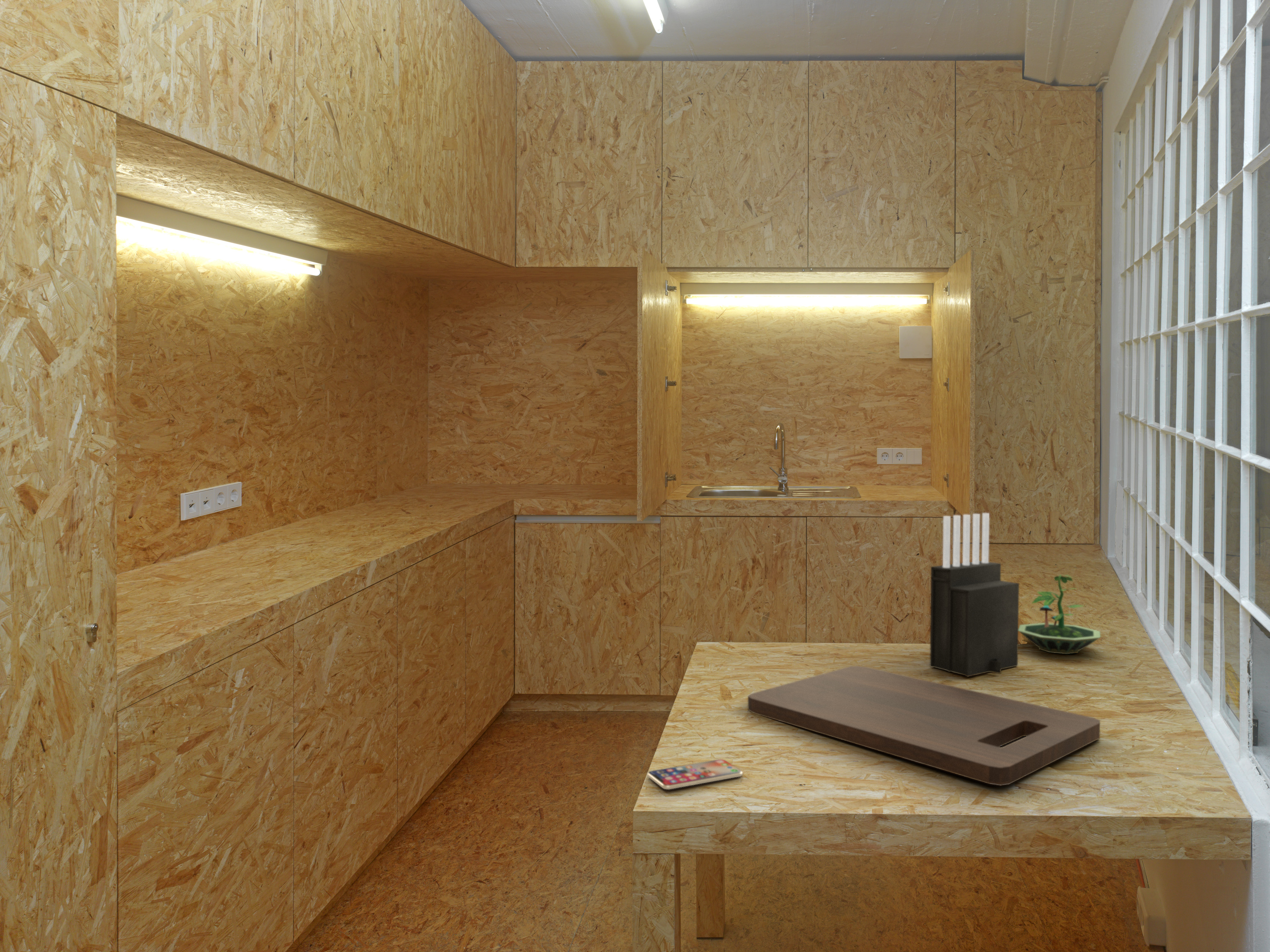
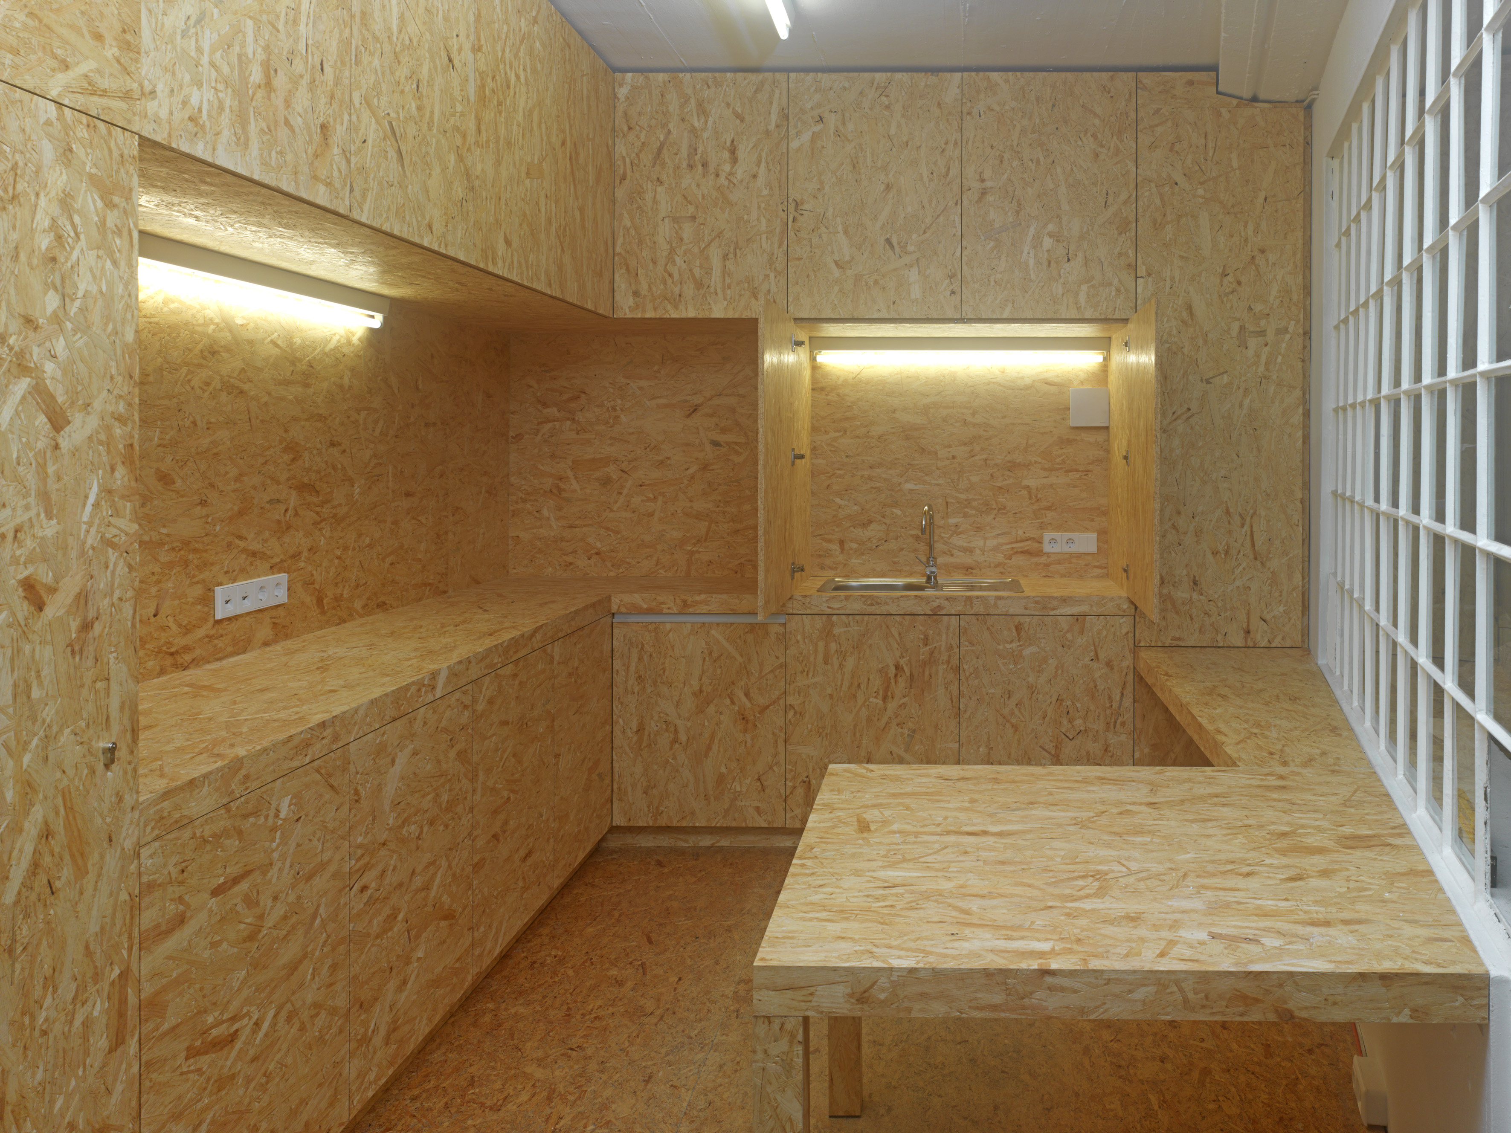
- knife block [929,513,1019,677]
- smartphone [647,759,743,790]
- terrarium [1018,574,1101,655]
- cutting board [747,665,1100,786]
